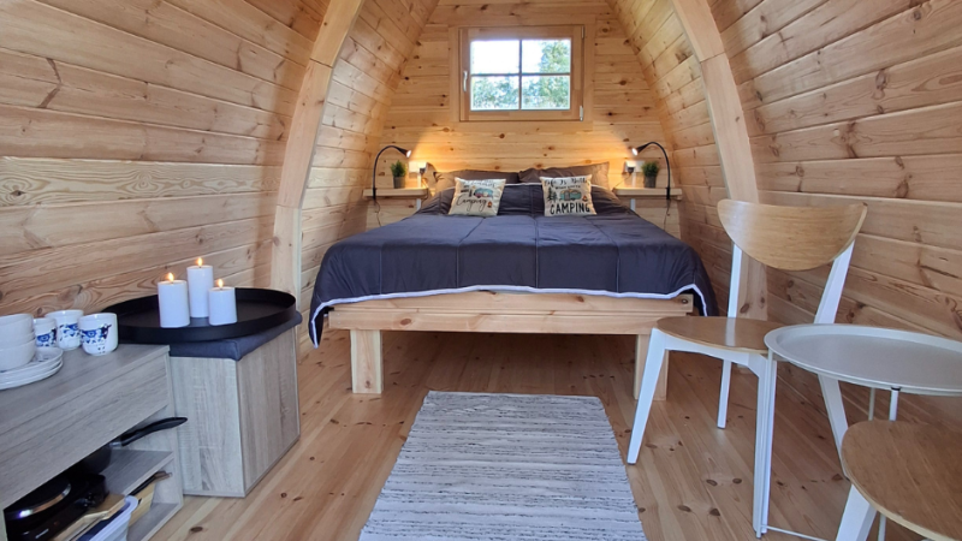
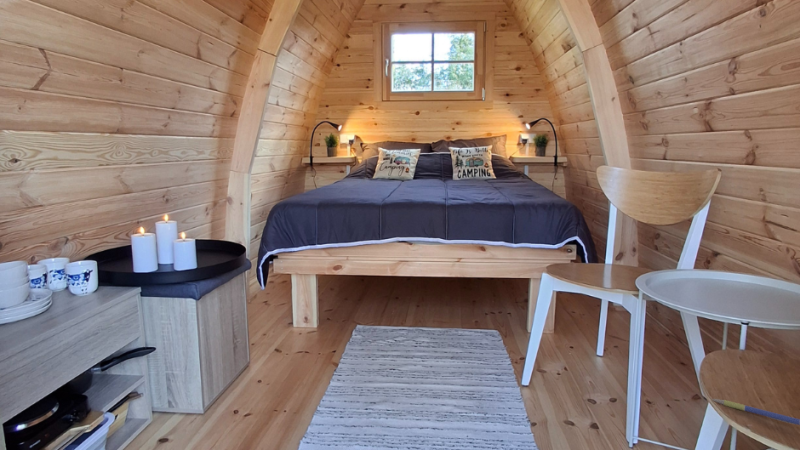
+ pen [711,398,800,426]
